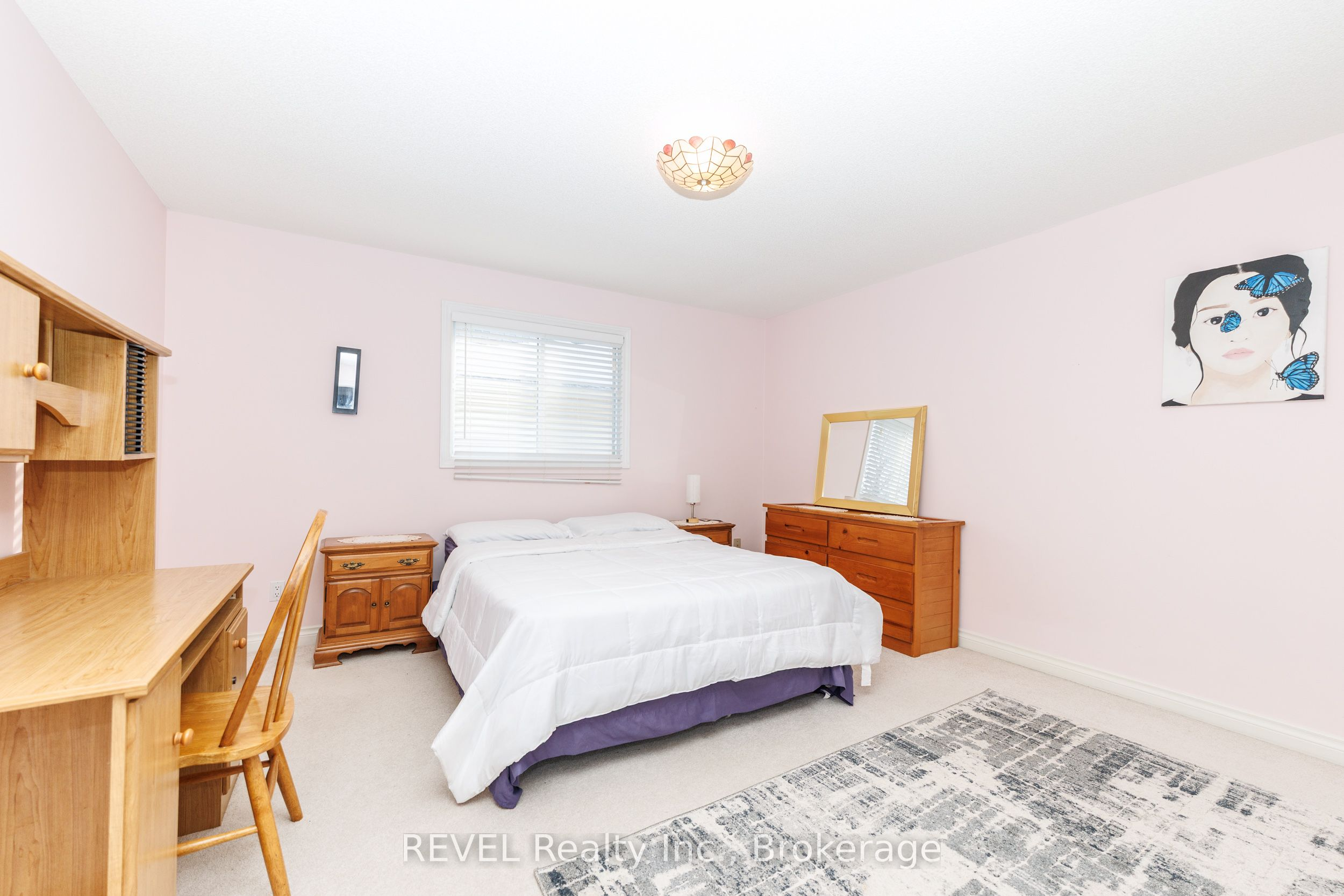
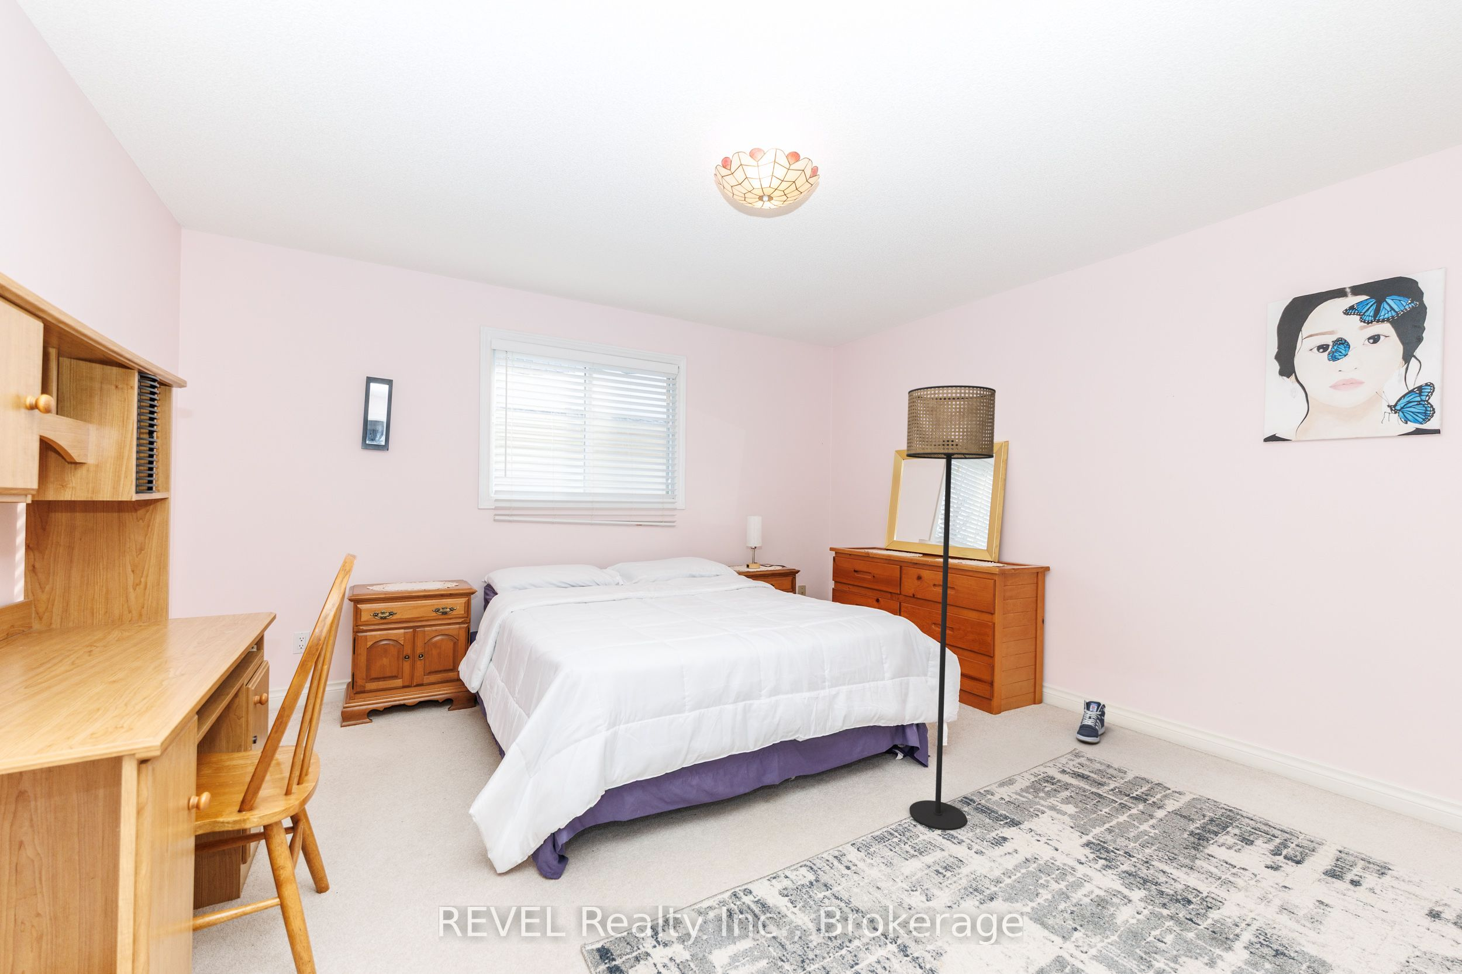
+ sneaker [1076,699,1106,744]
+ floor lamp [906,385,996,831]
